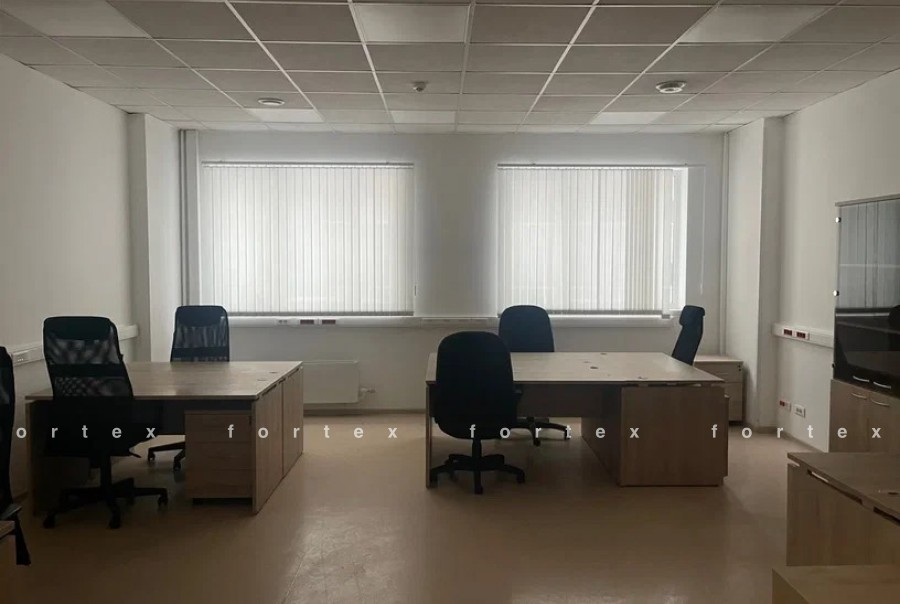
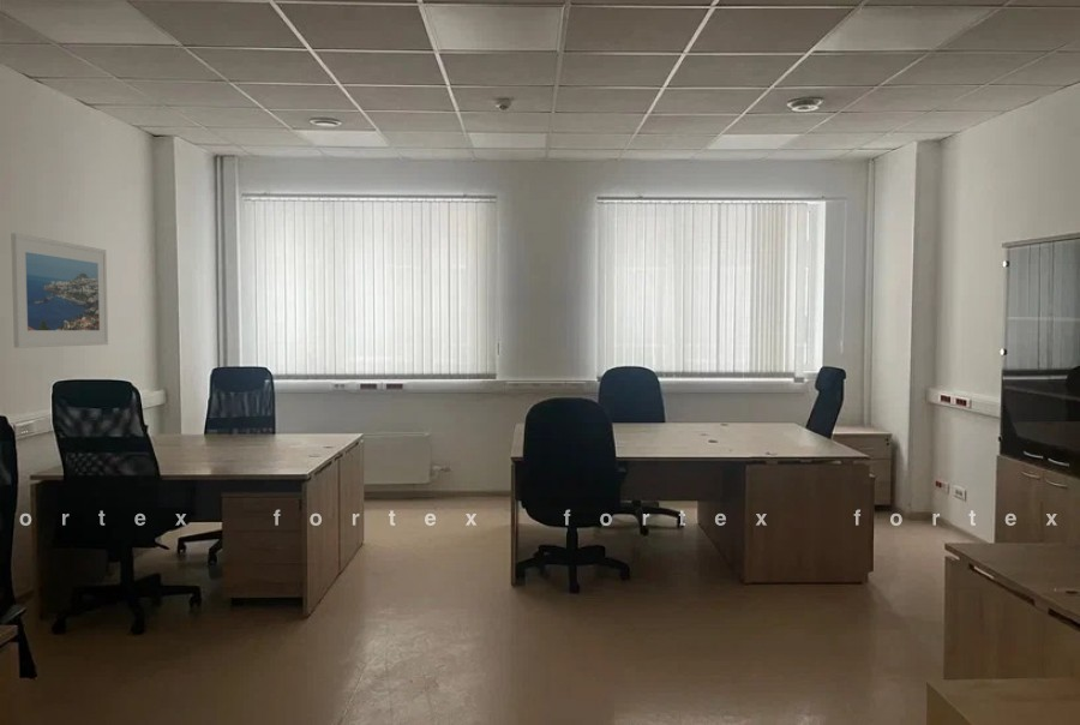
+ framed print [10,232,109,349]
